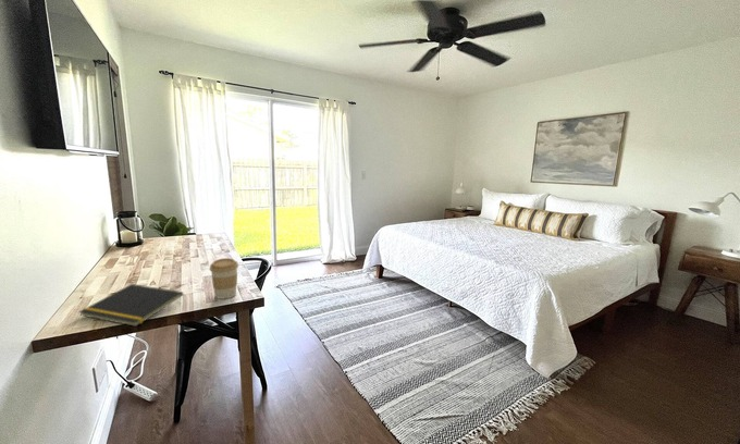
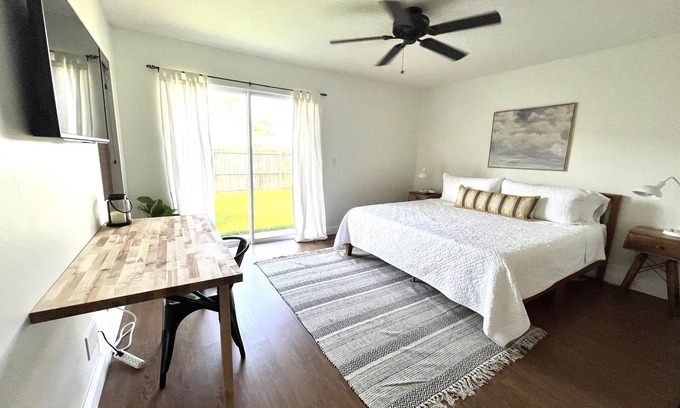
- notepad [77,283,185,328]
- coffee cup [209,257,239,300]
